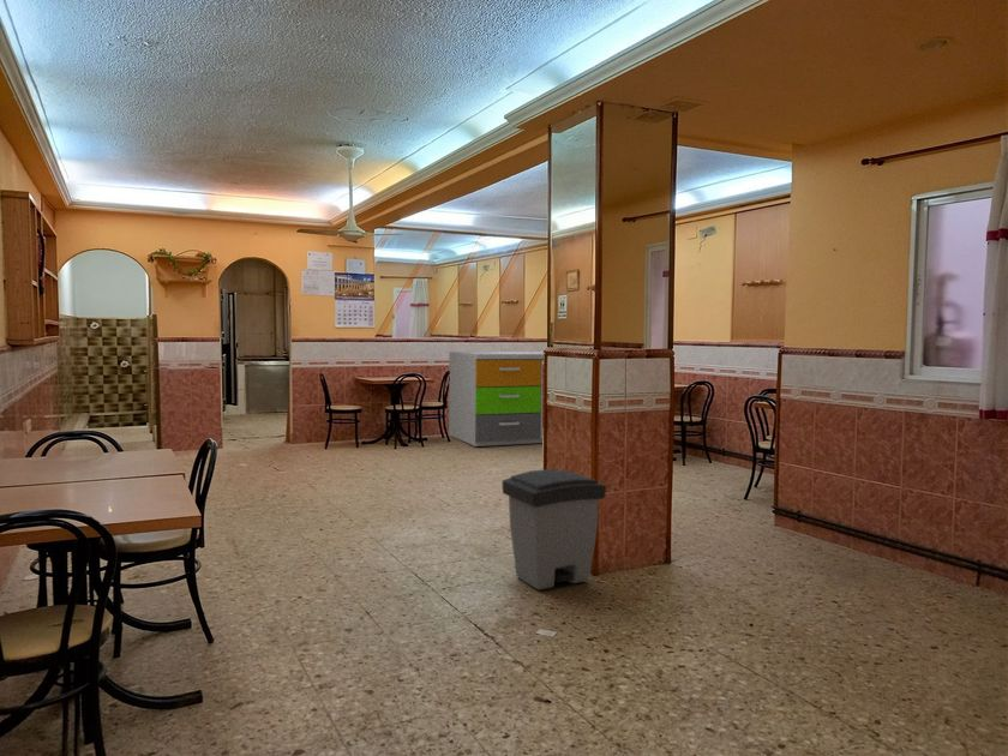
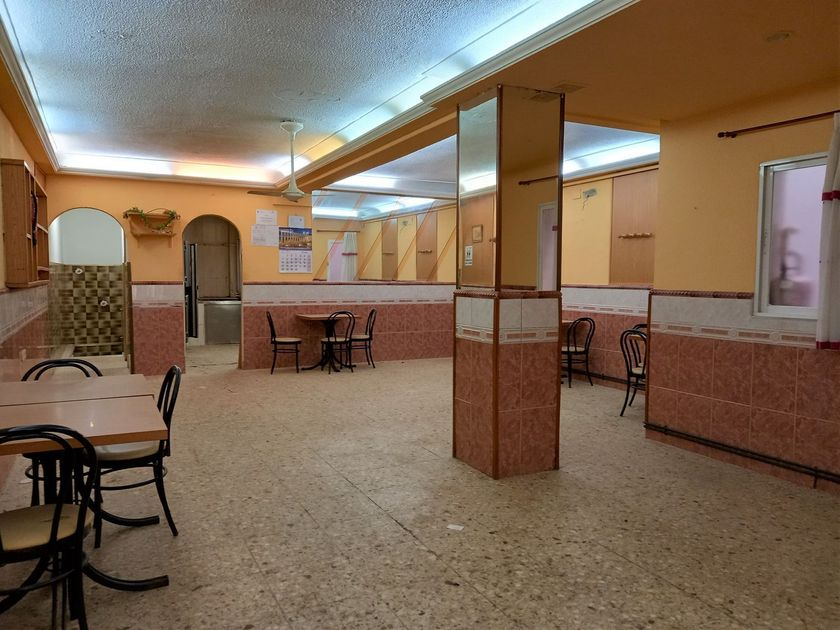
- storage cabinet [448,350,544,448]
- trash can [500,468,607,592]
